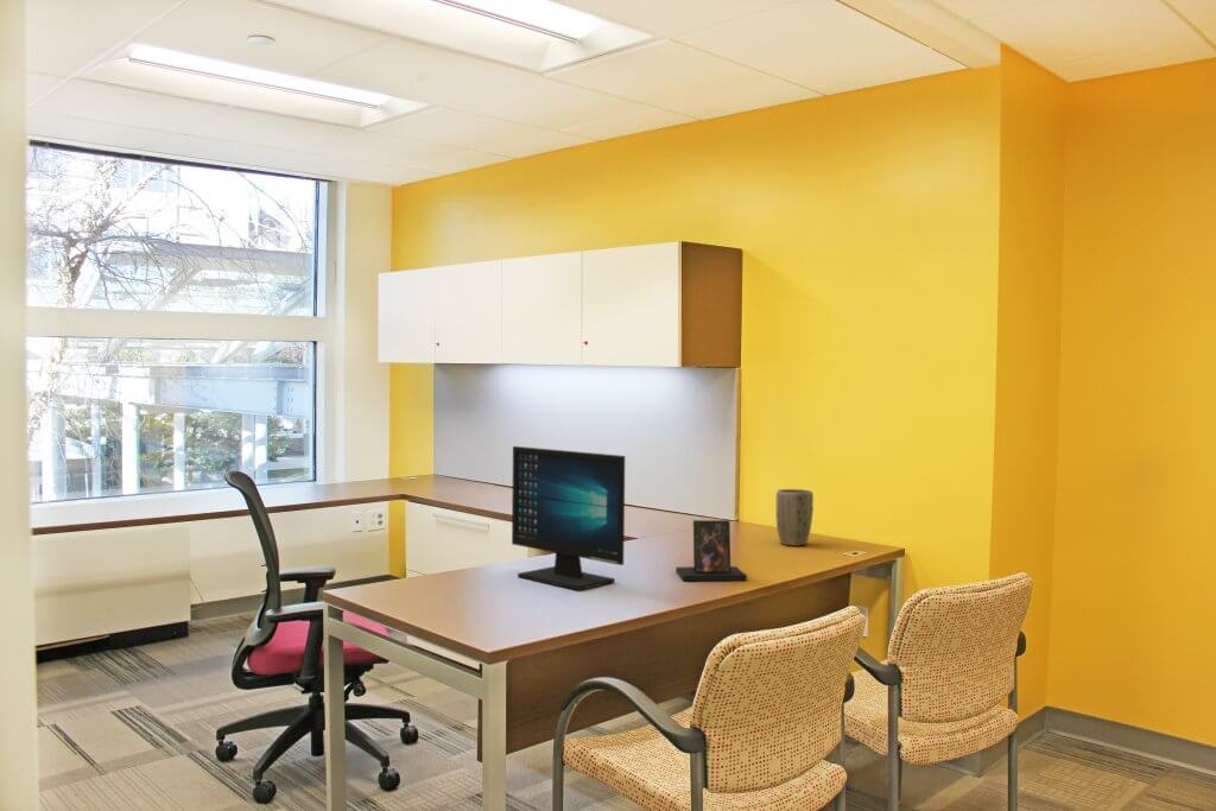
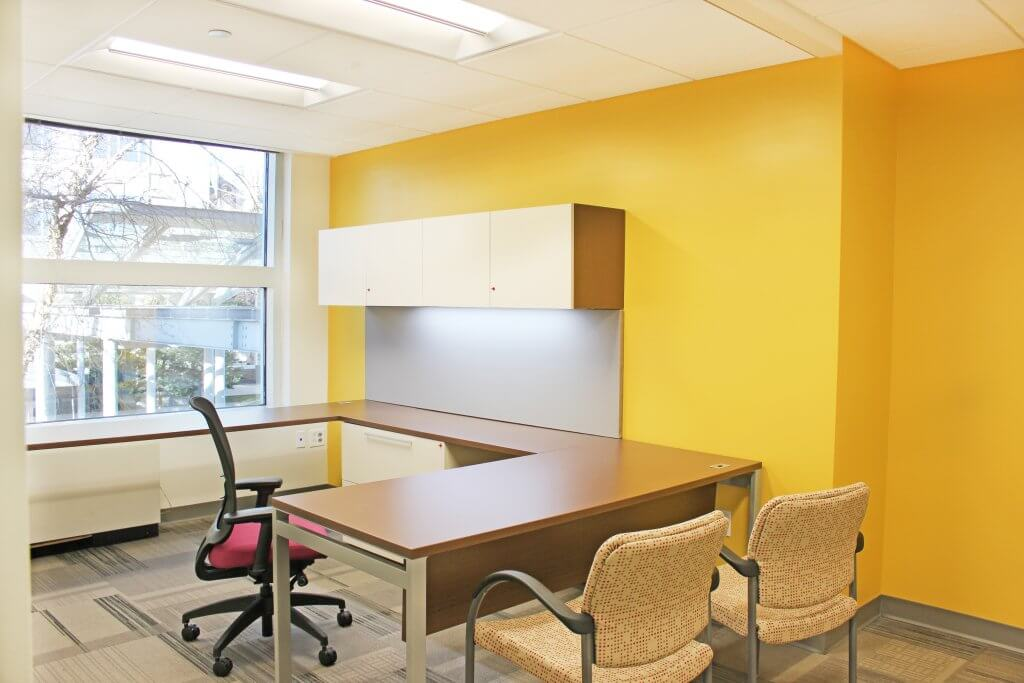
- plant pot [774,488,815,547]
- computer monitor [511,445,626,591]
- photo frame [674,519,748,582]
